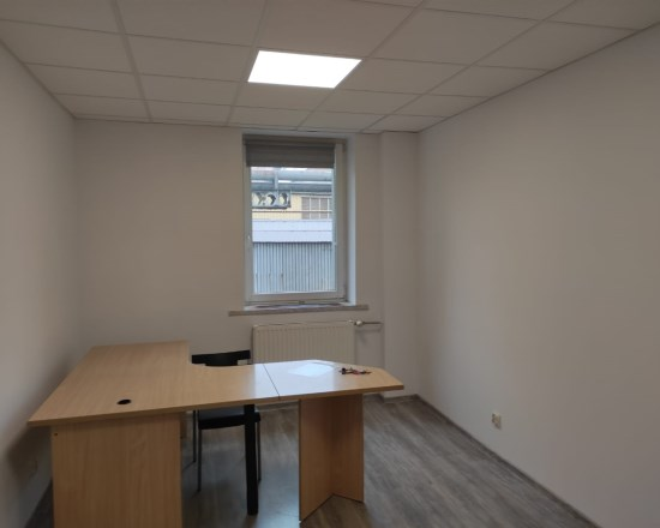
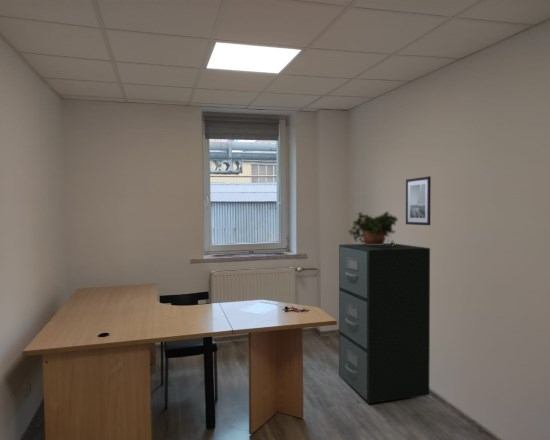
+ potted plant [348,211,399,246]
+ filing cabinet [338,242,431,404]
+ wall art [405,175,432,226]
